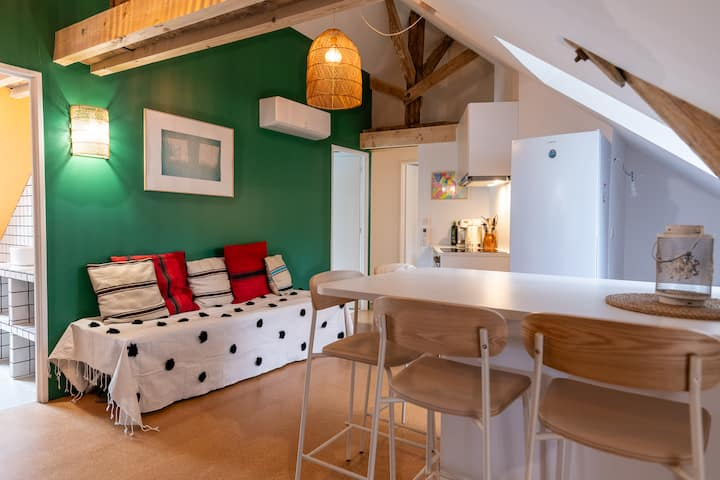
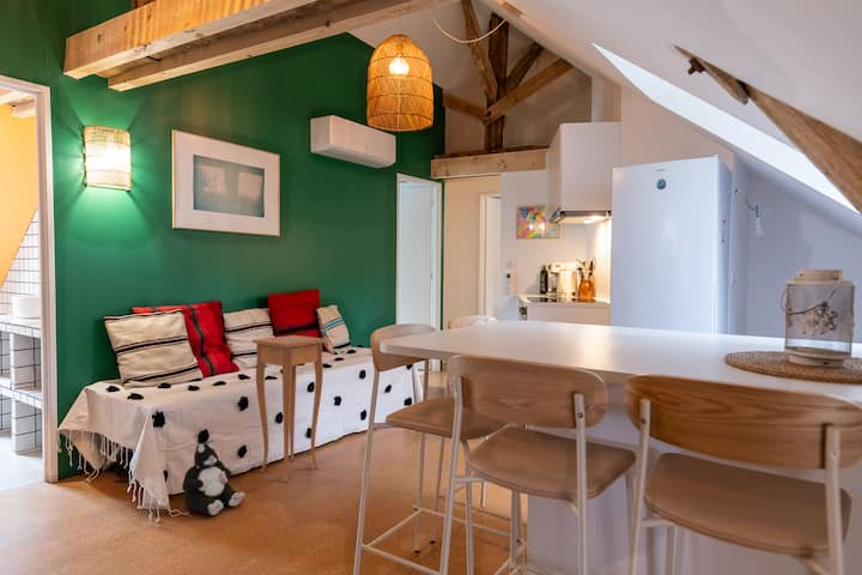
+ side table [251,334,328,483]
+ plush toy [181,440,245,516]
